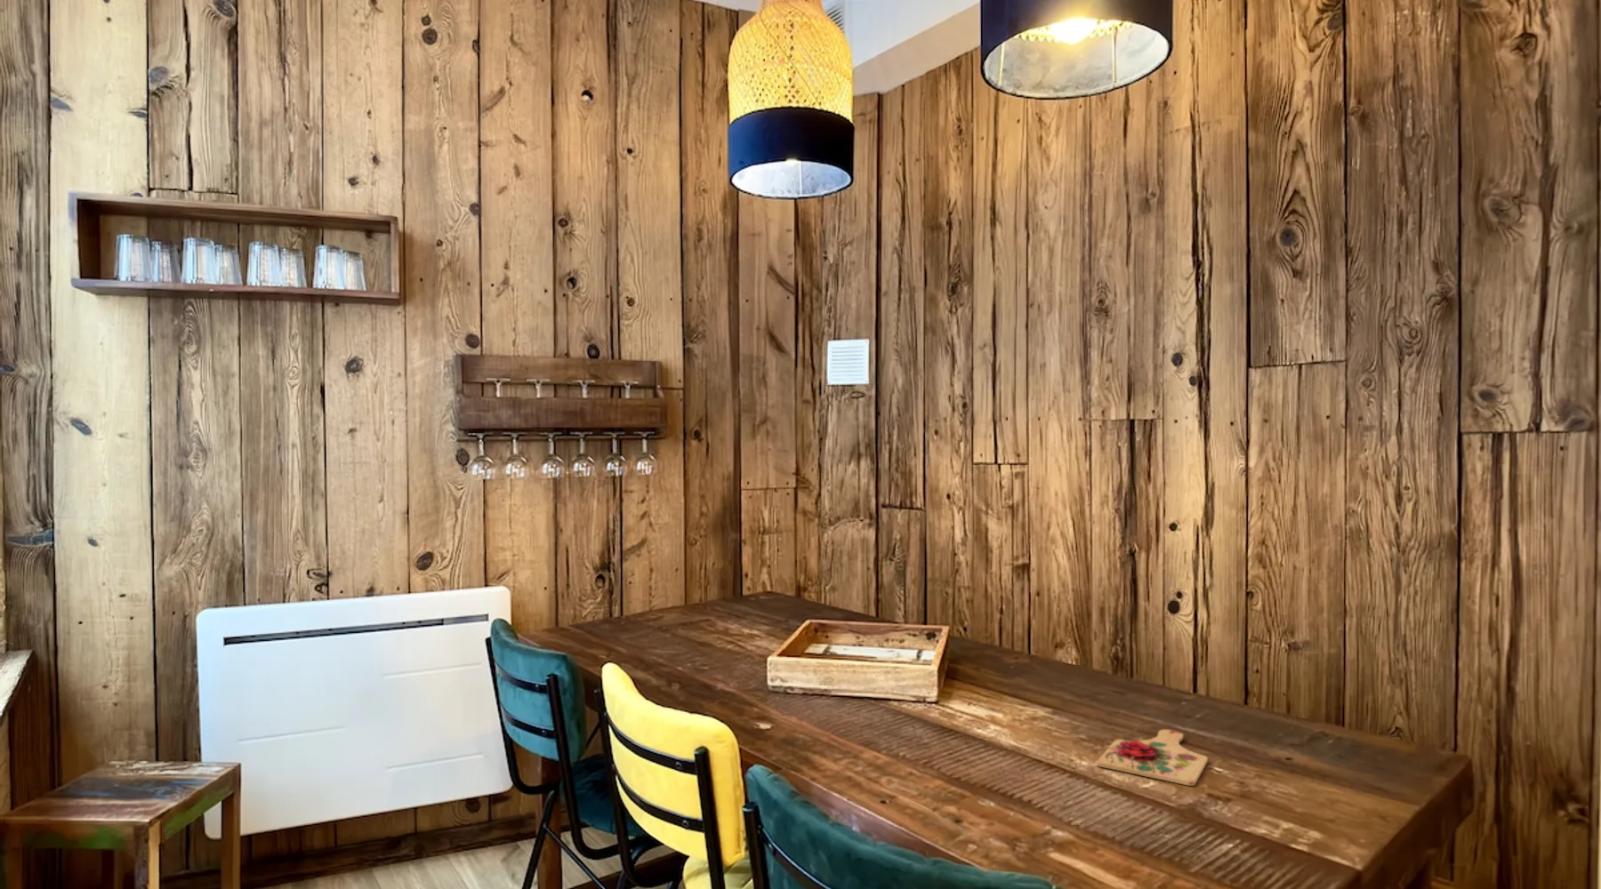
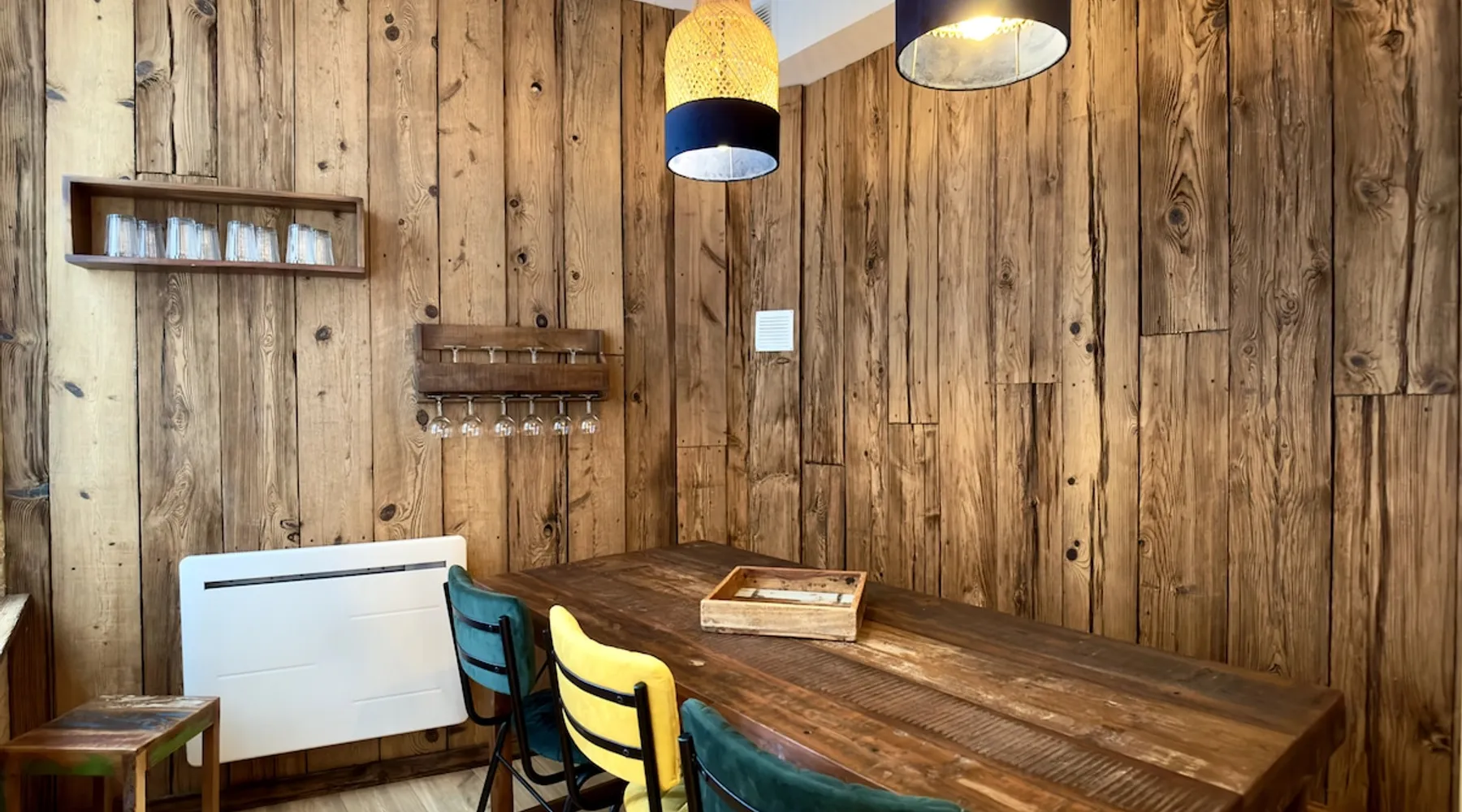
- cutting board [1096,729,1209,787]
